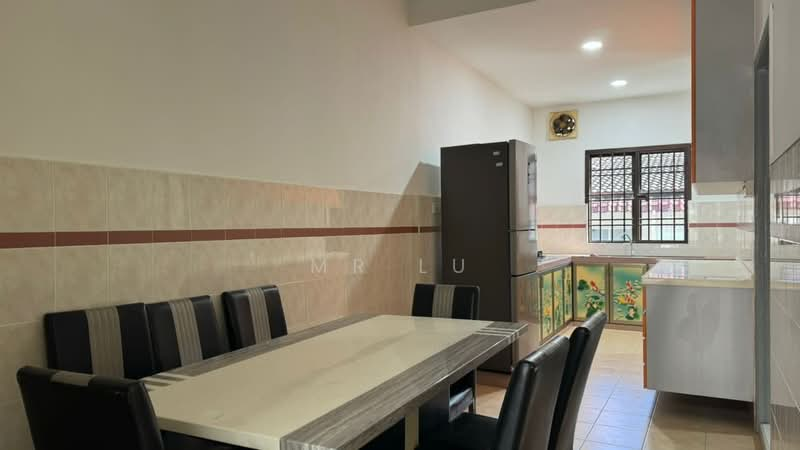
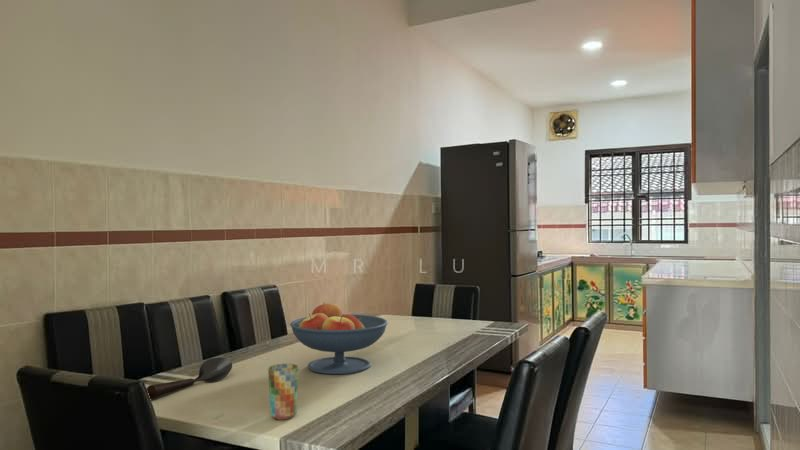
+ cup [267,363,299,421]
+ fruit bowl [289,301,389,375]
+ spoon [146,356,233,400]
